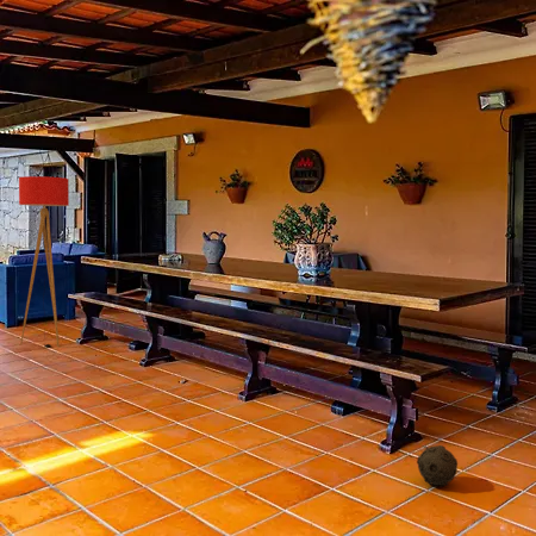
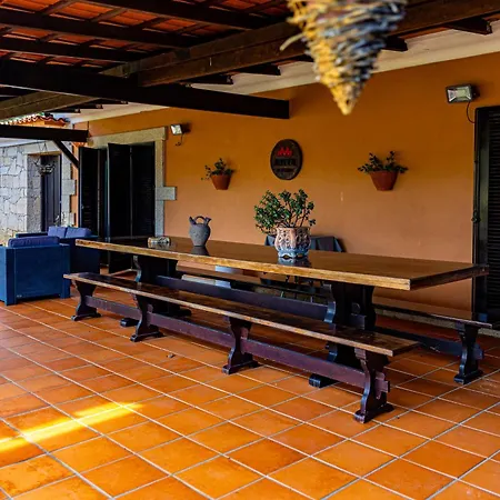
- floor lamp [18,175,70,348]
- ball [416,444,459,488]
